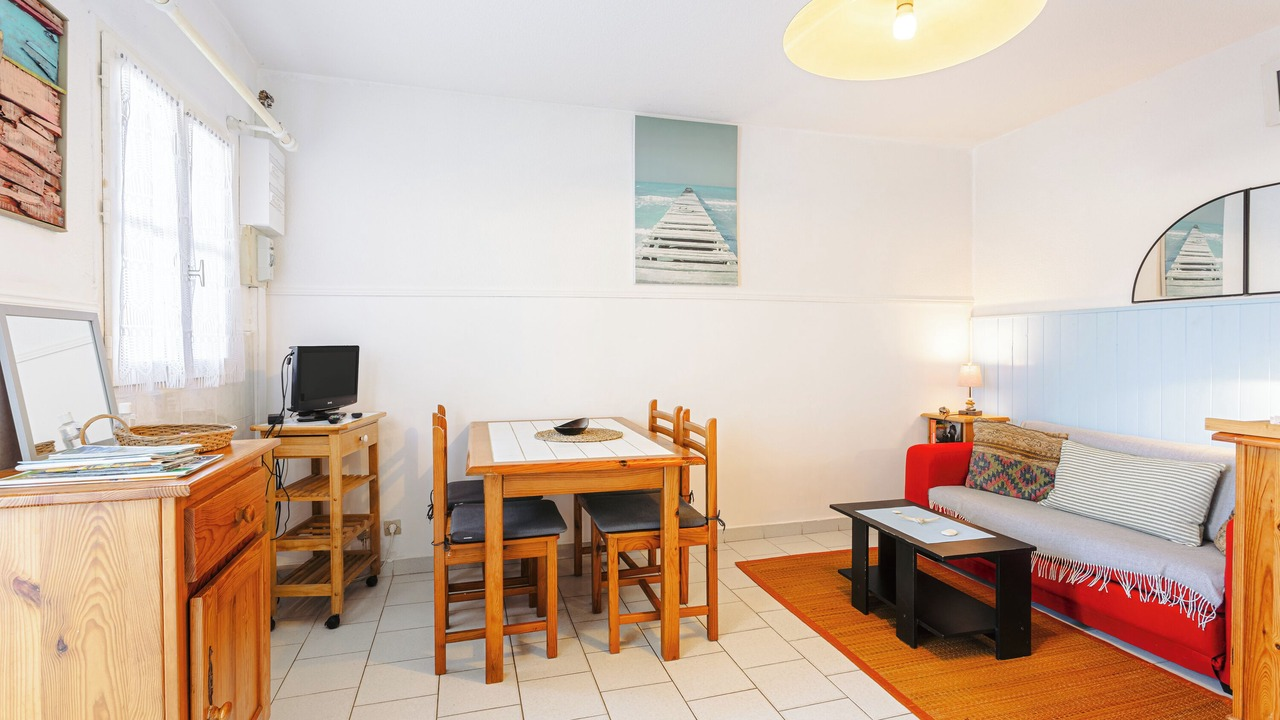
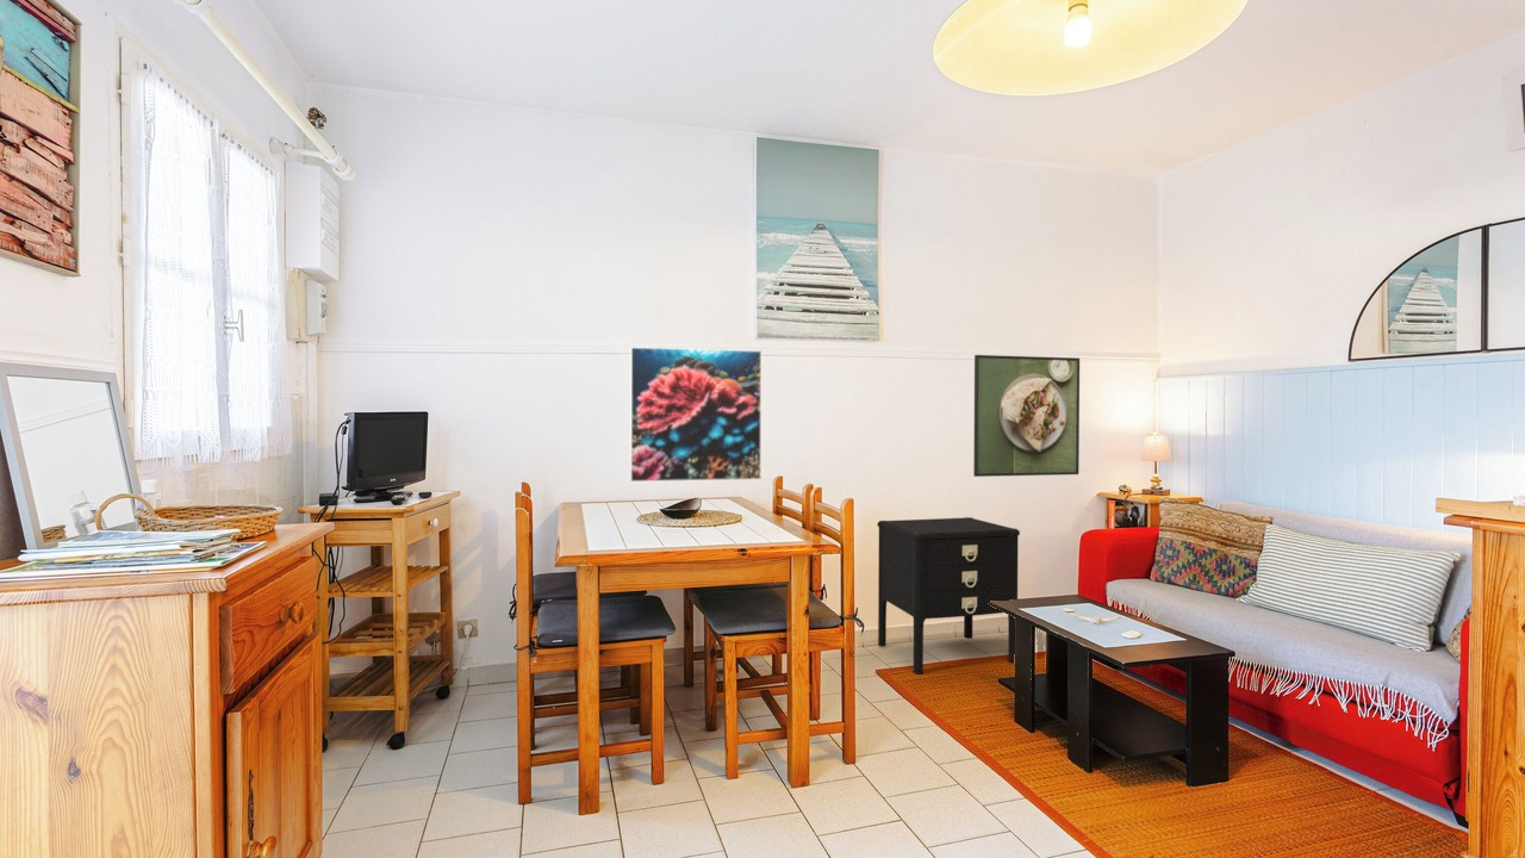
+ nightstand [877,516,1021,674]
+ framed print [972,354,1081,478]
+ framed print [629,346,762,483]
